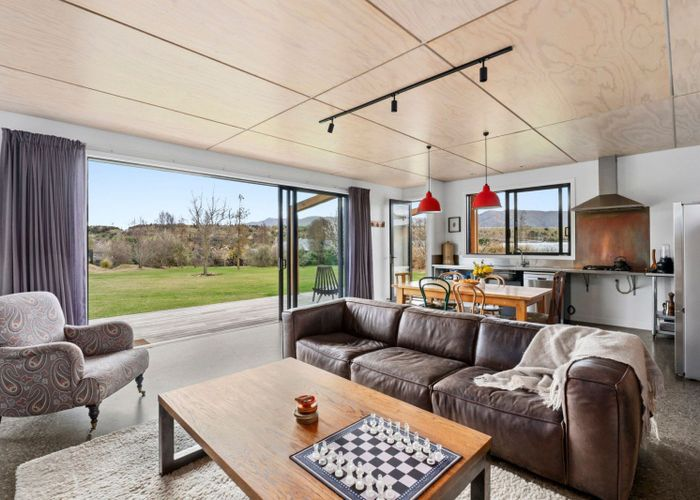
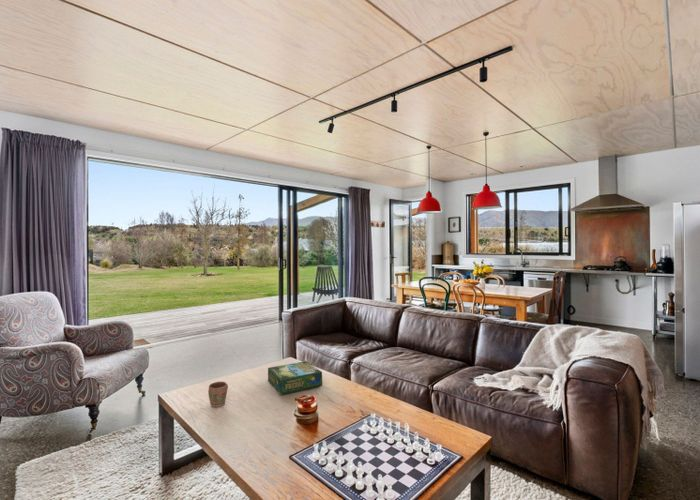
+ mug [207,381,229,408]
+ board game [267,360,323,395]
